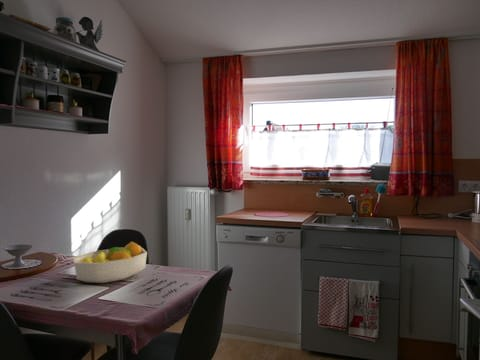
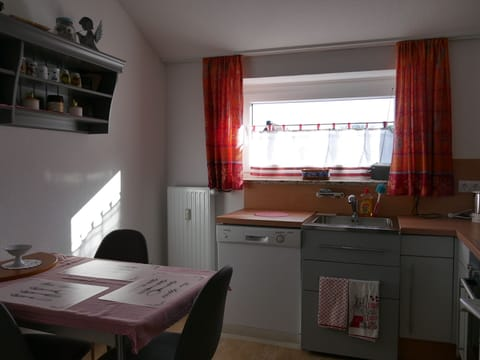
- fruit bowl [72,241,148,284]
